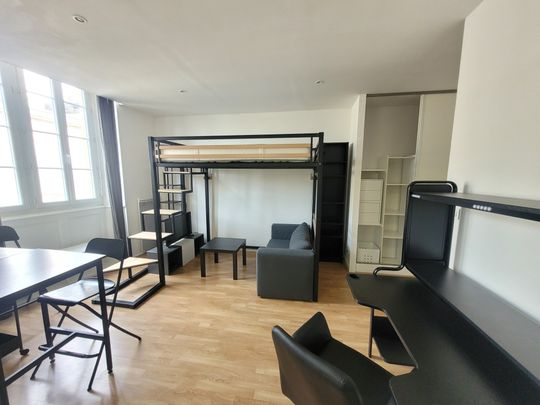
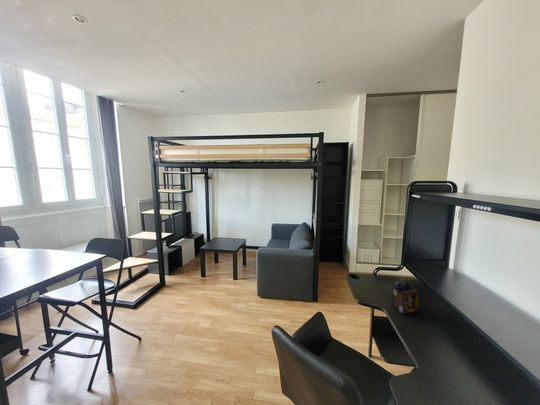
+ desk organizer [391,277,421,315]
